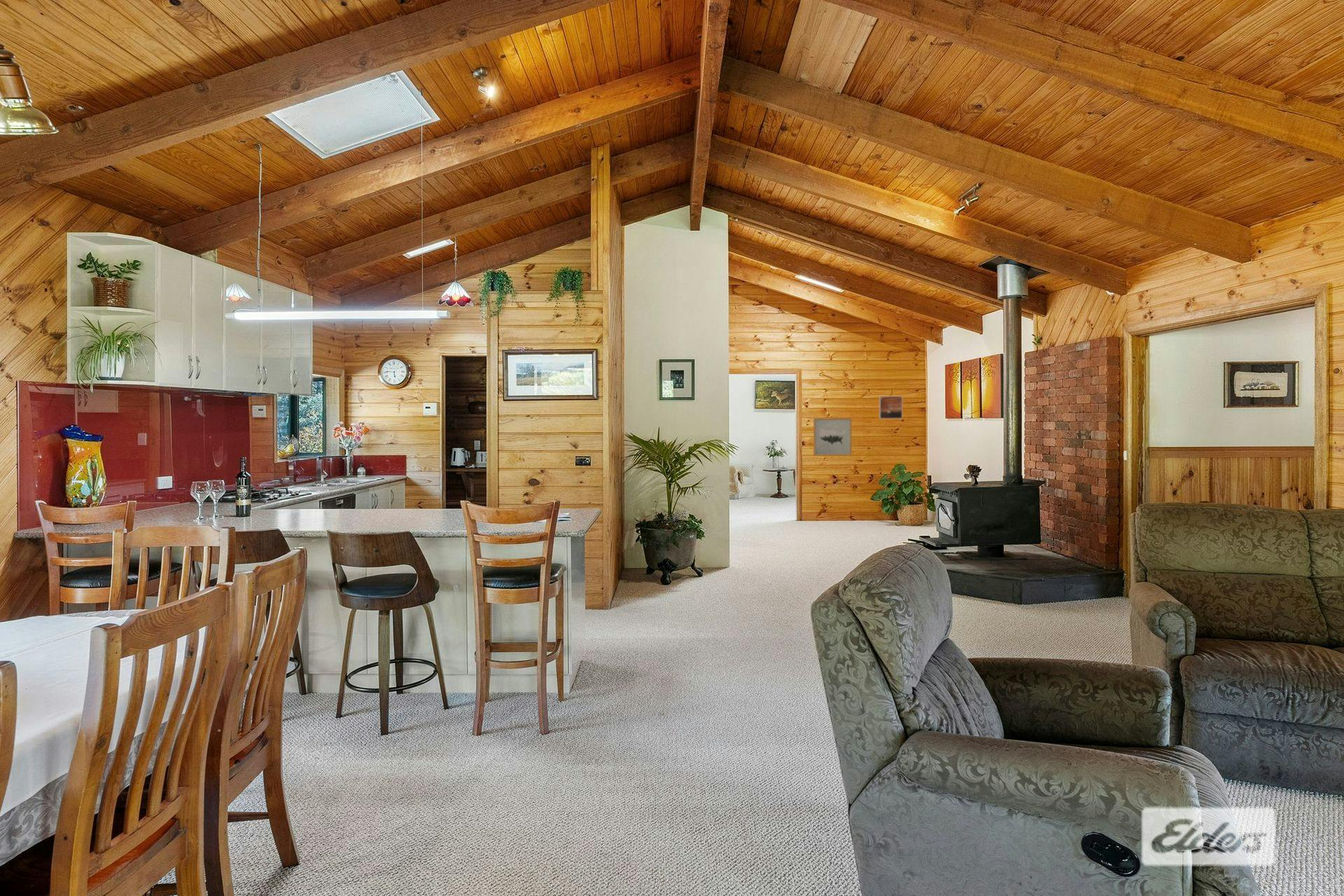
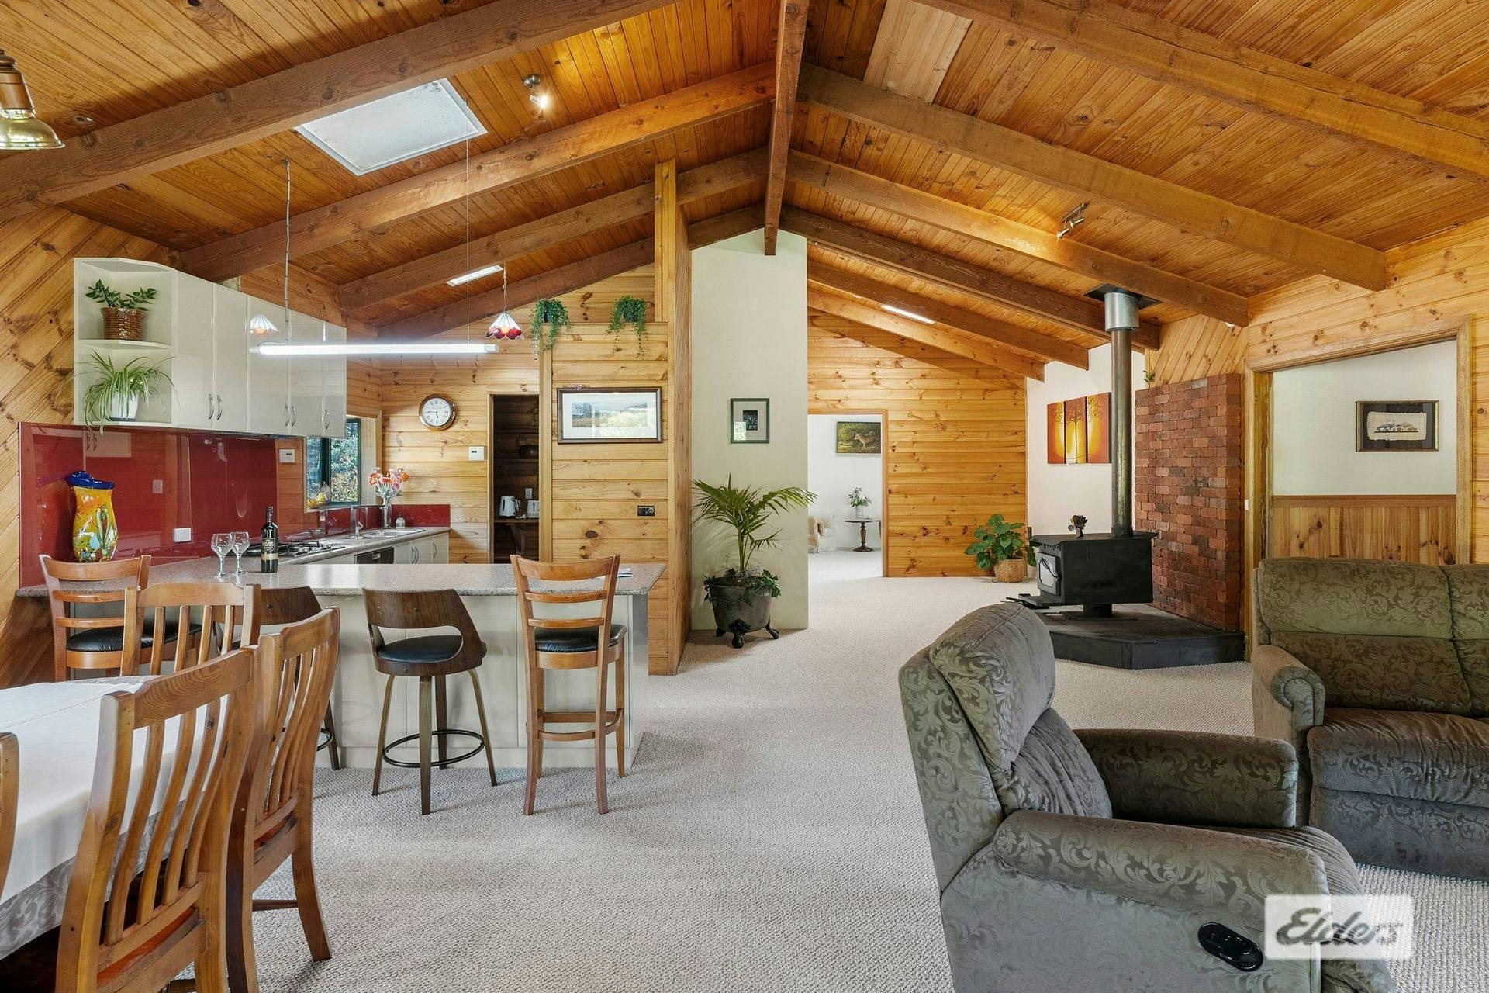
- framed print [879,395,903,419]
- wall art [813,417,853,456]
